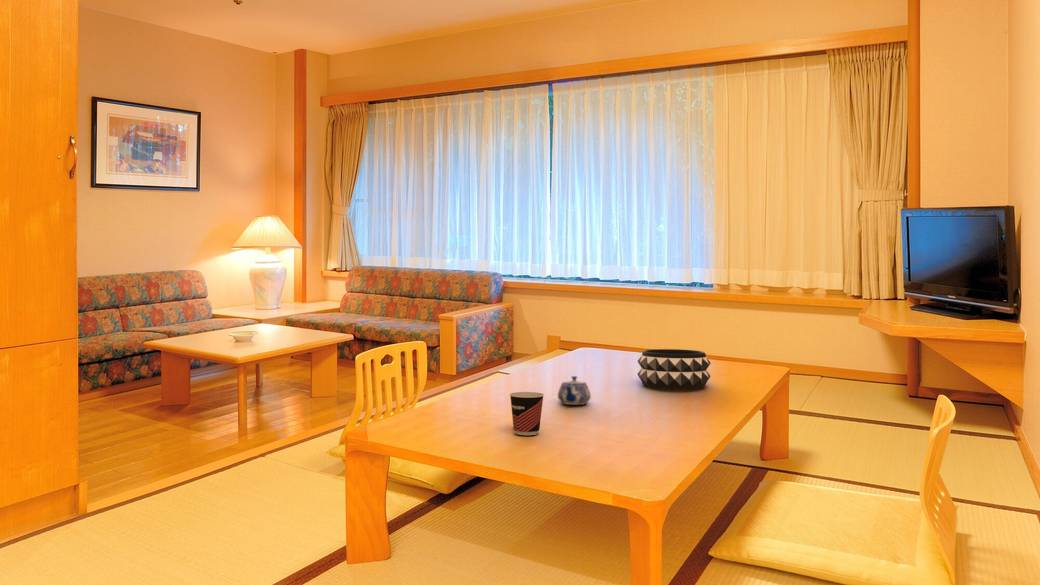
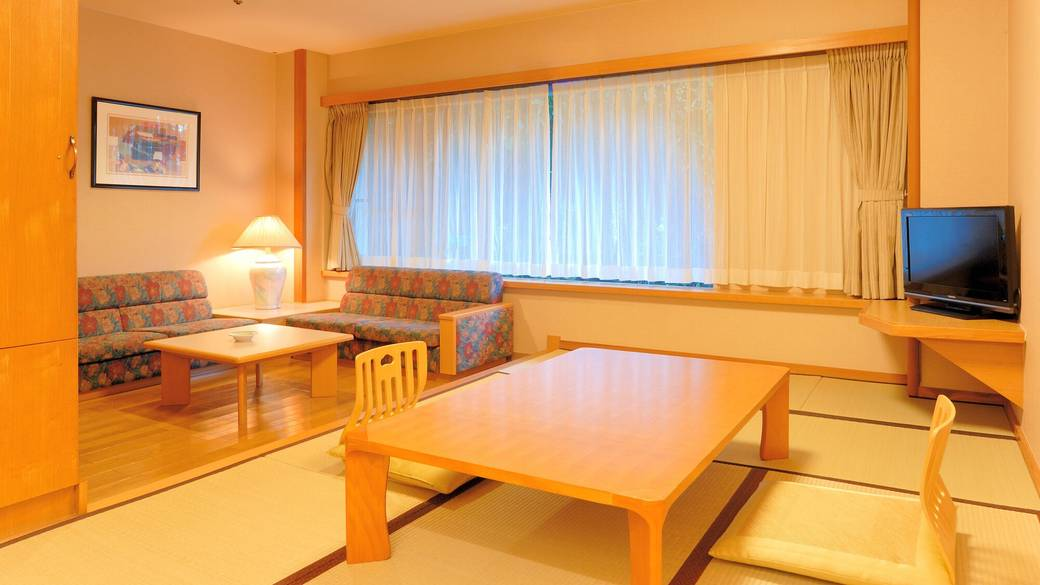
- decorative bowl [636,348,711,391]
- cup [509,391,545,436]
- teapot [557,375,592,406]
